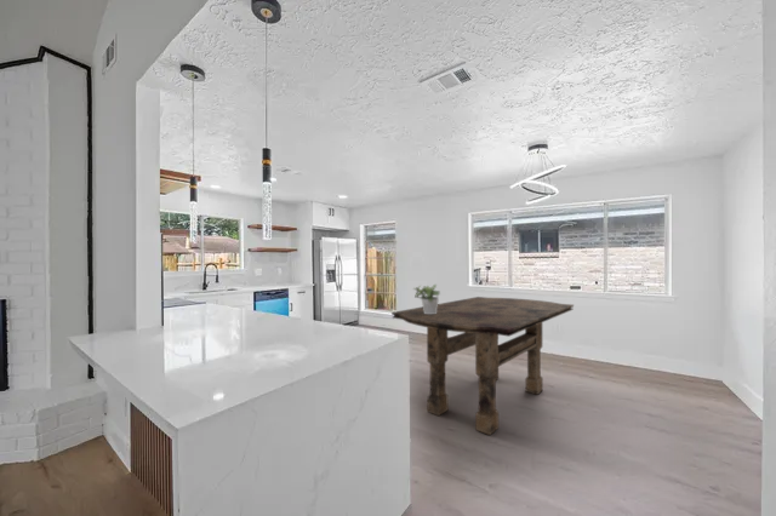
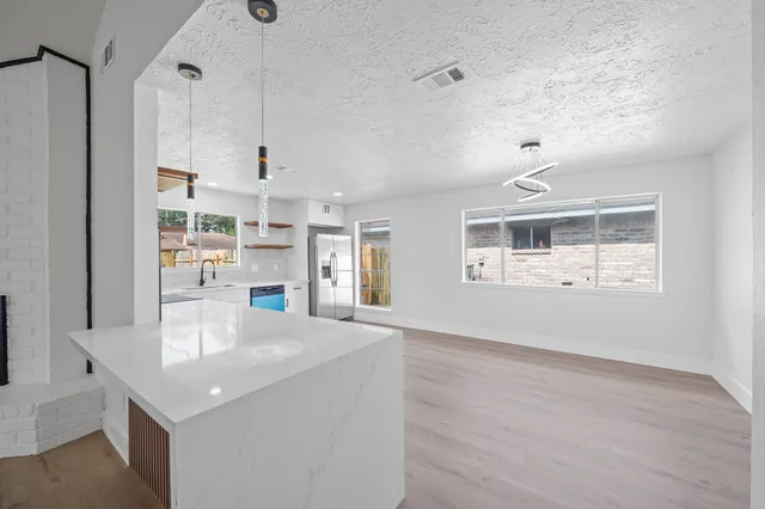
- potted plant [412,283,441,314]
- dining table [390,296,575,436]
